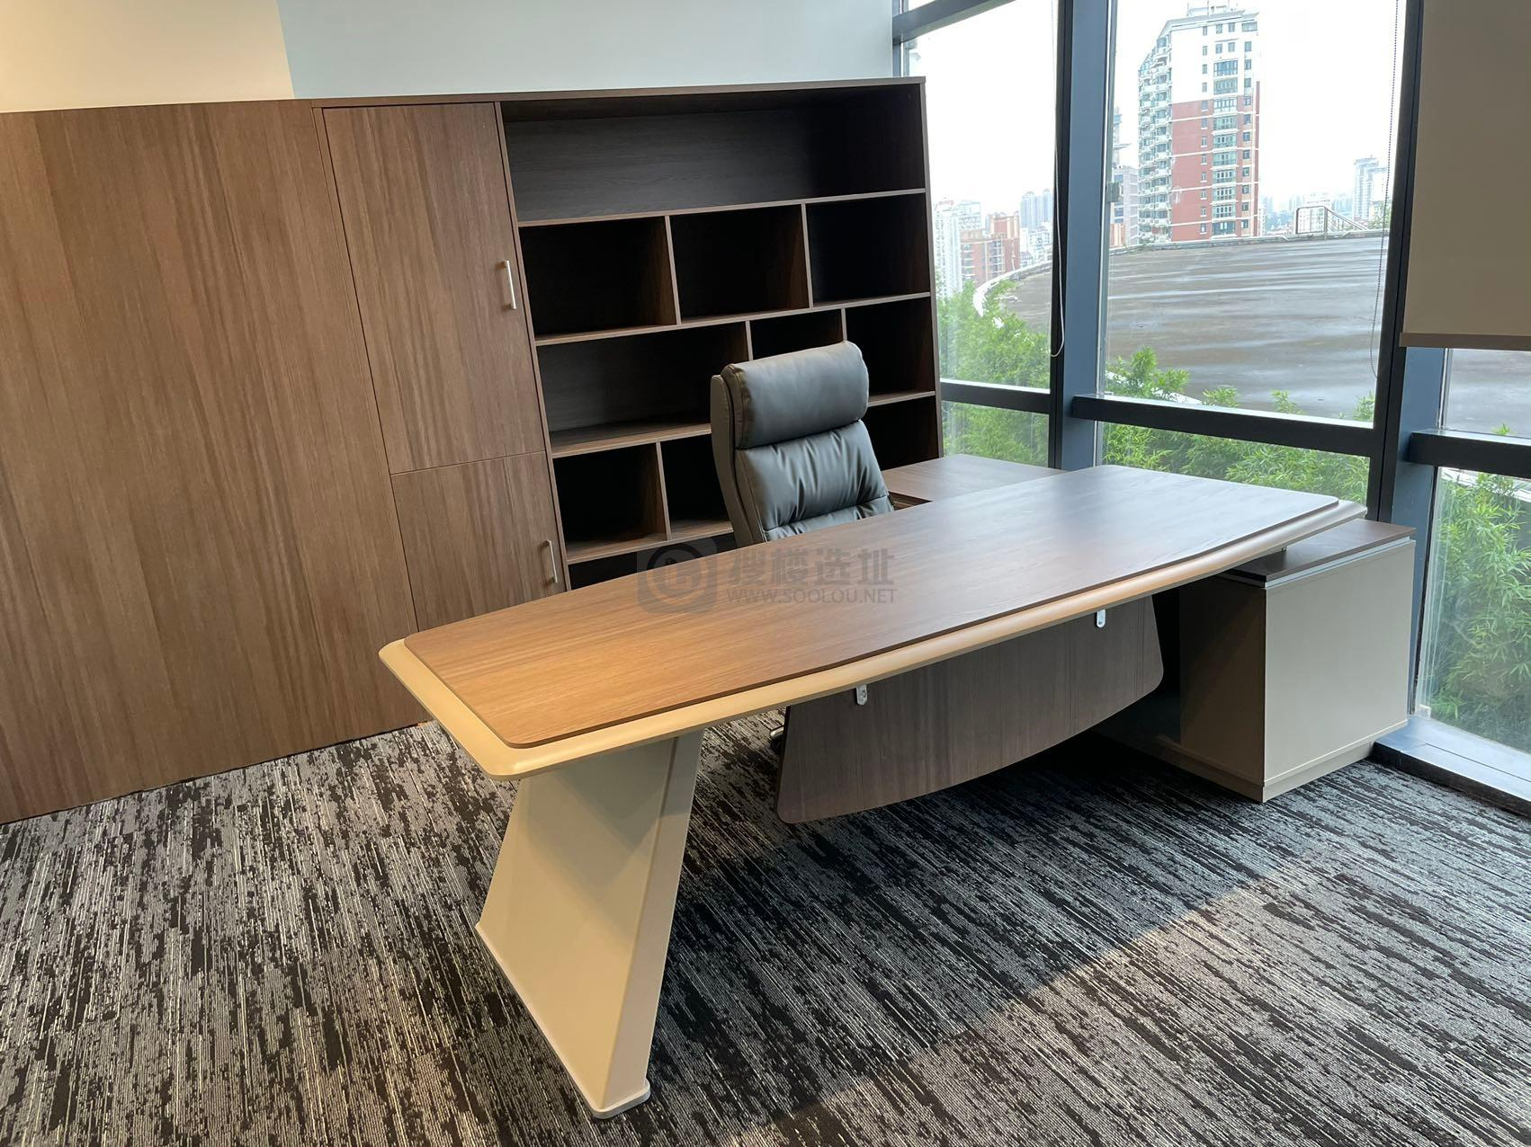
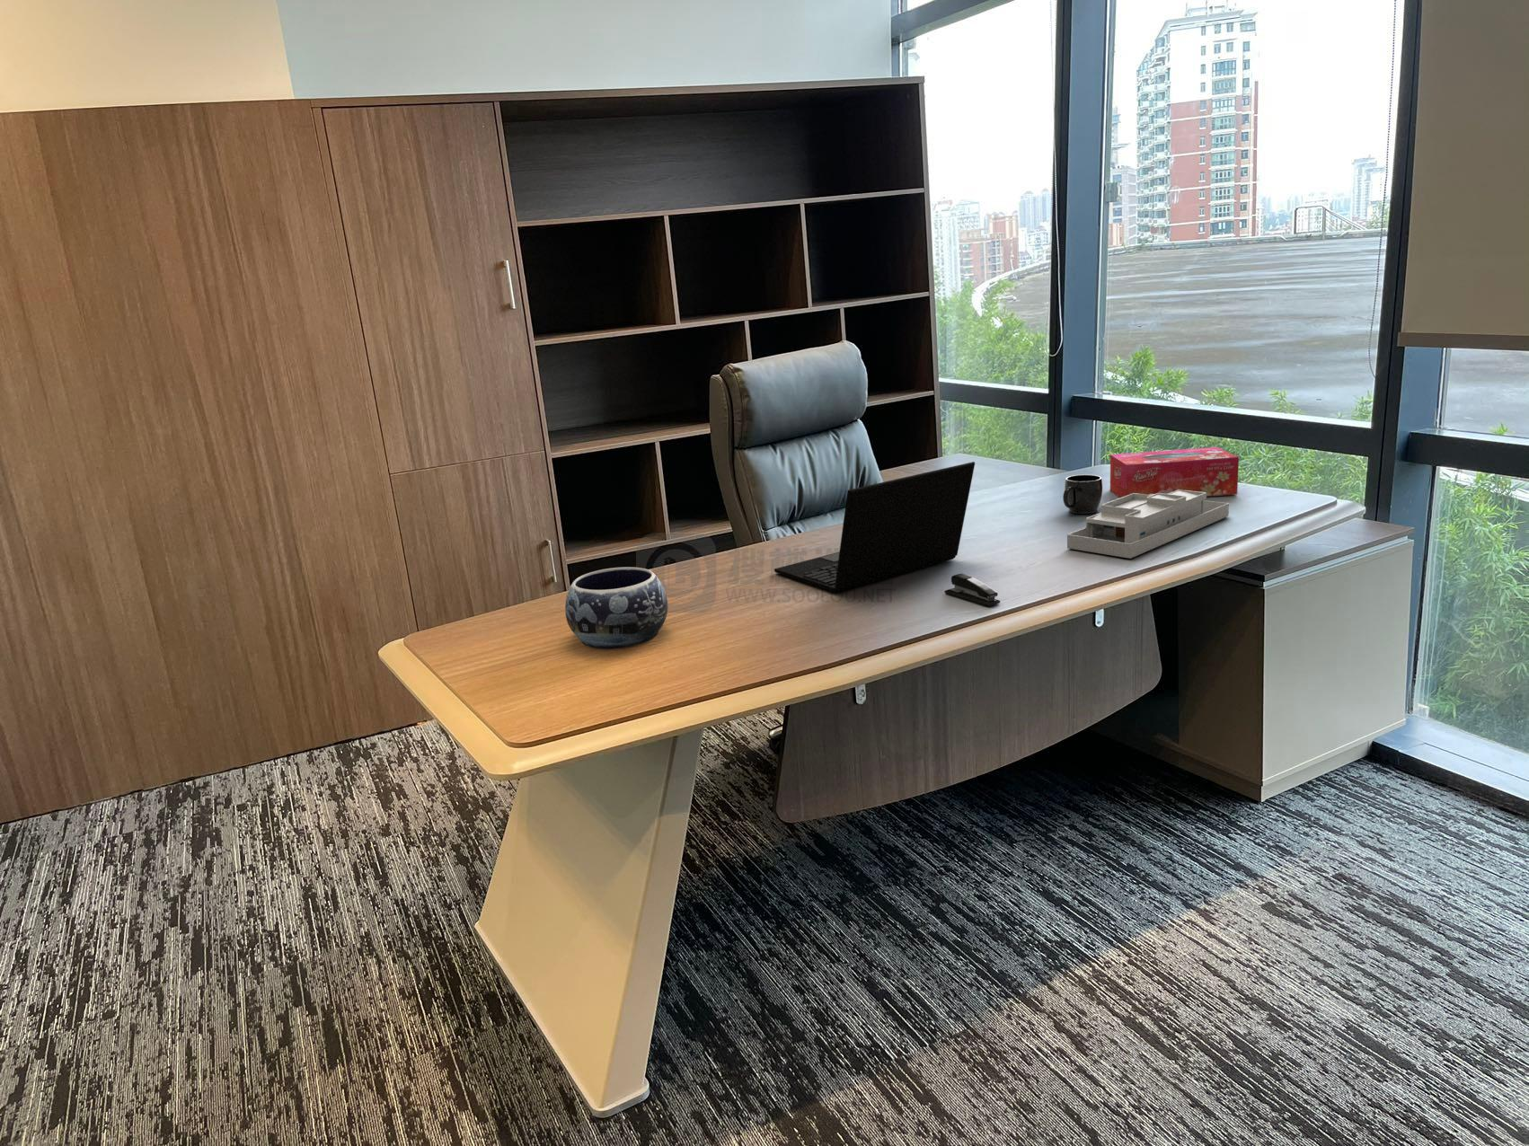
+ decorative bowl [565,567,669,650]
+ stapler [943,573,1000,607]
+ tissue box [1110,447,1240,497]
+ laptop [773,461,975,592]
+ mug [1062,474,1103,515]
+ desk organizer [1067,490,1230,560]
